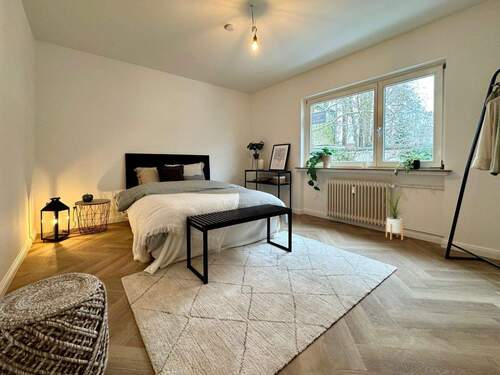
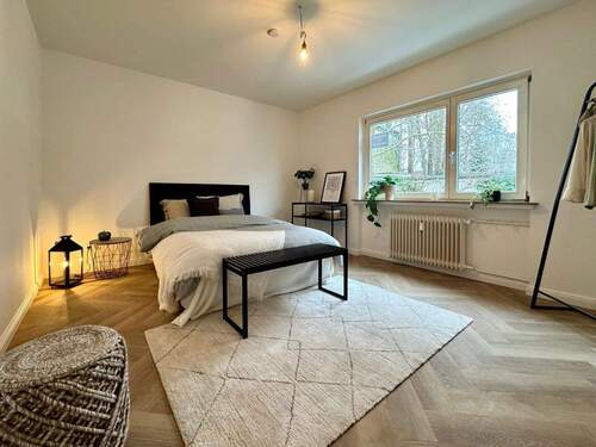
- house plant [378,185,411,241]
